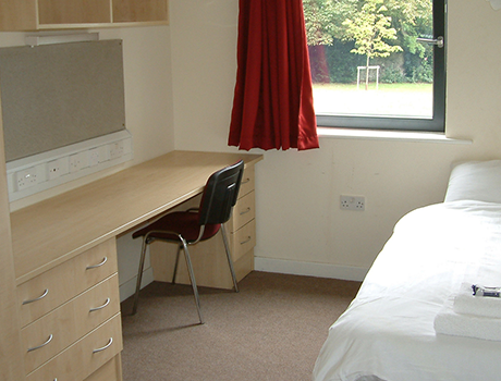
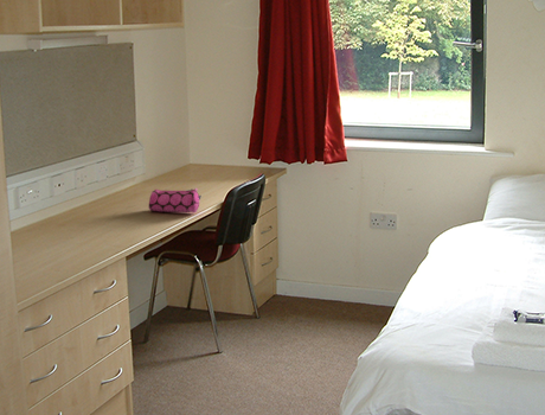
+ pencil case [147,187,203,213]
